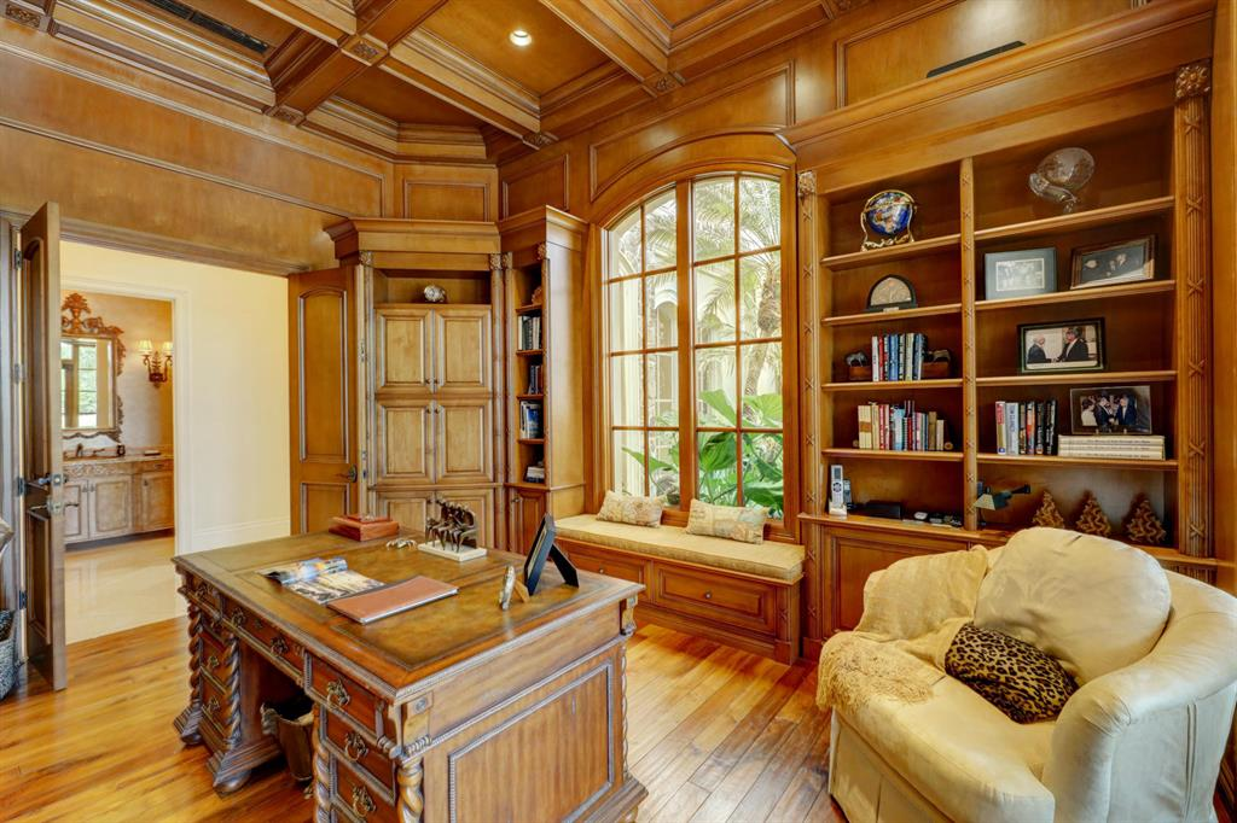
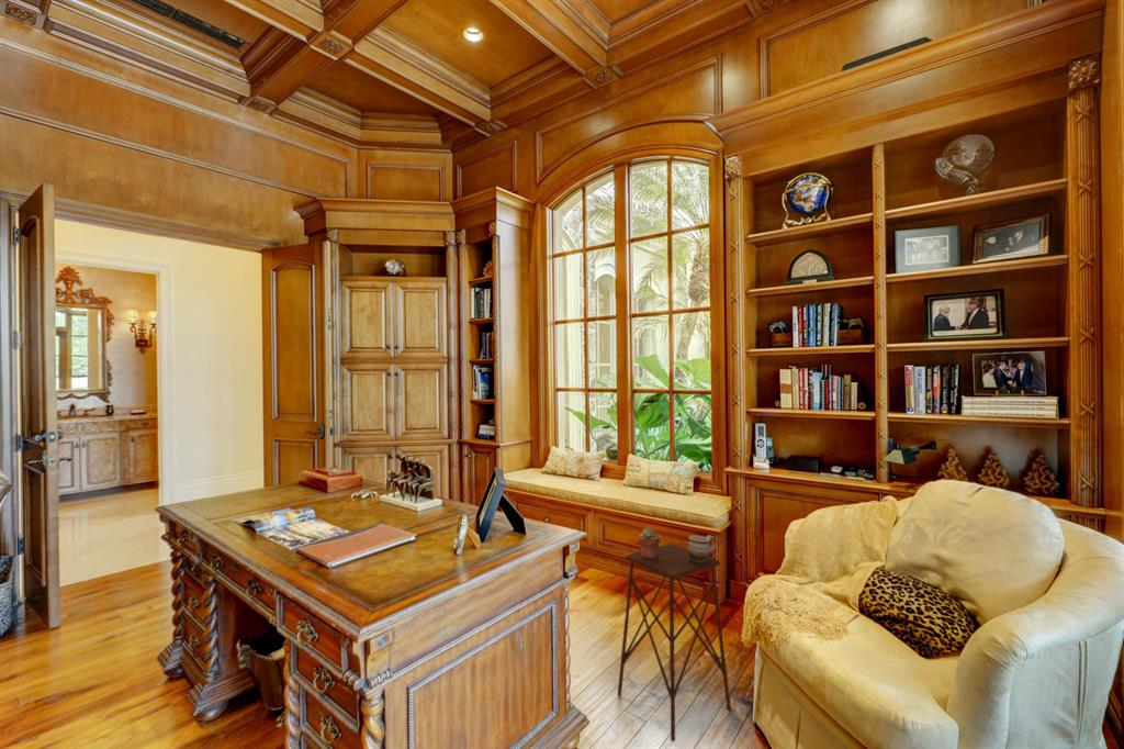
+ side table [617,543,732,742]
+ mug [687,534,717,563]
+ potted succulent [637,527,661,559]
